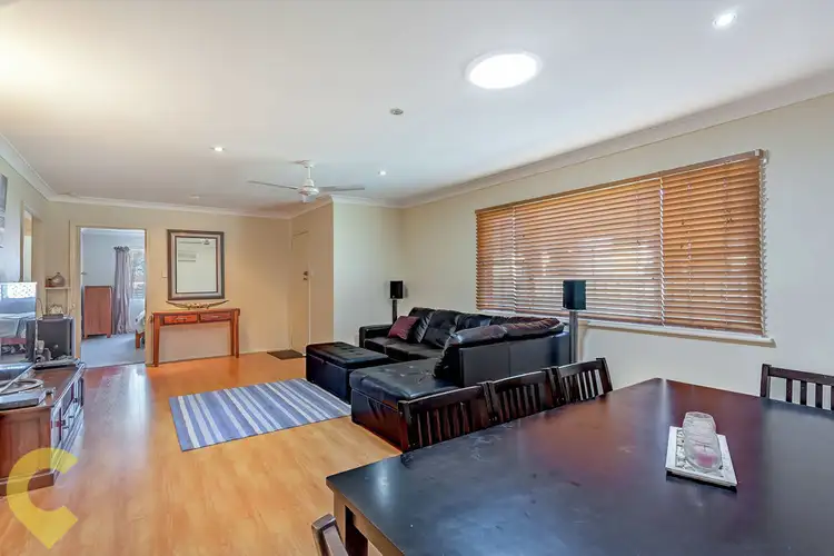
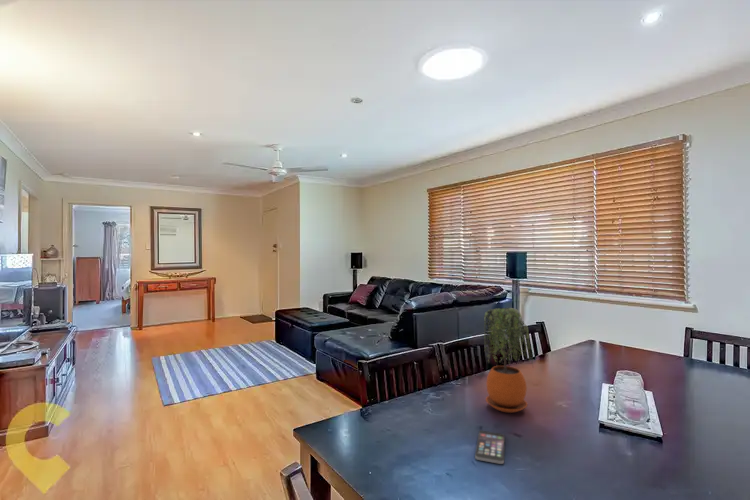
+ potted plant [483,306,534,414]
+ smartphone [474,430,506,465]
